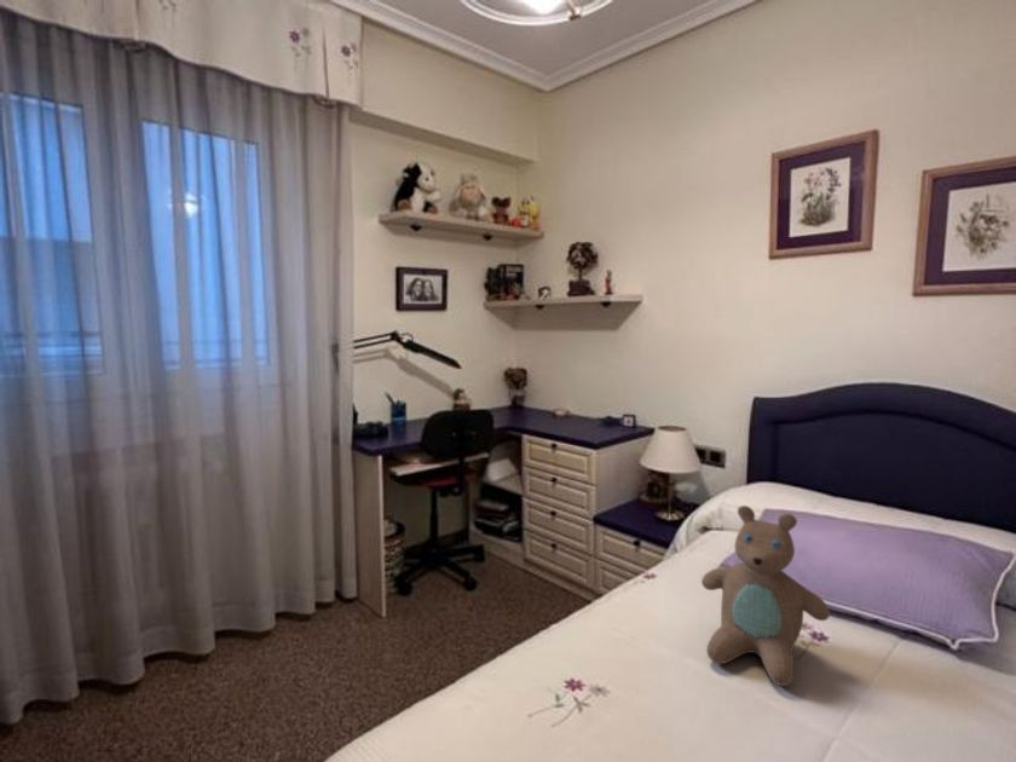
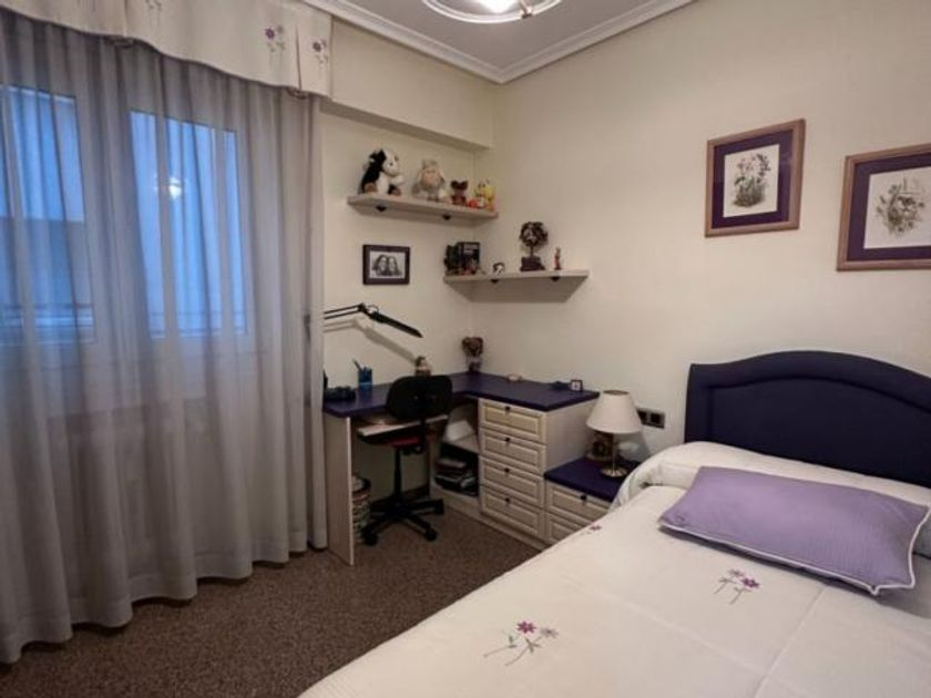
- teddy bear [700,504,831,687]
